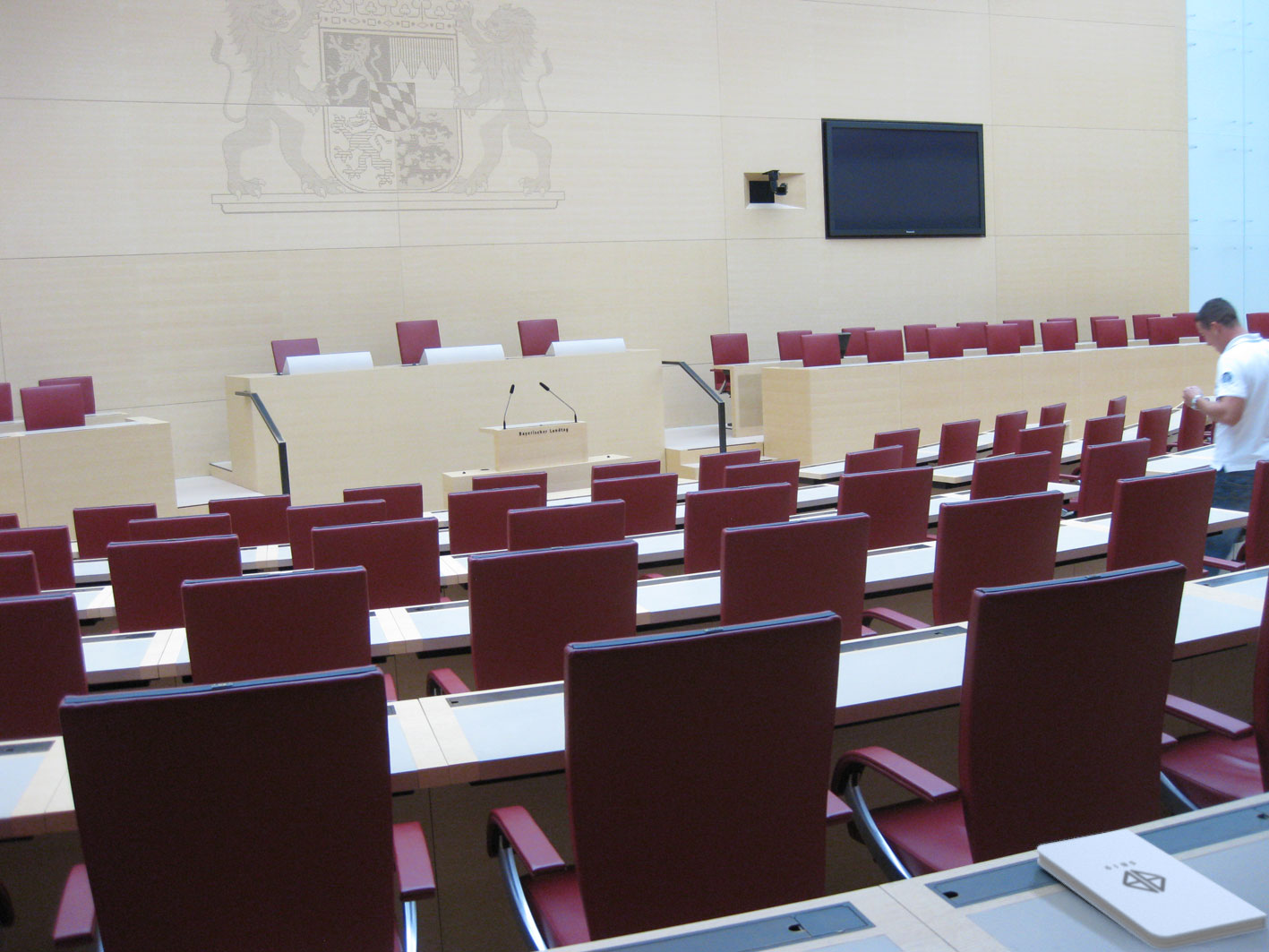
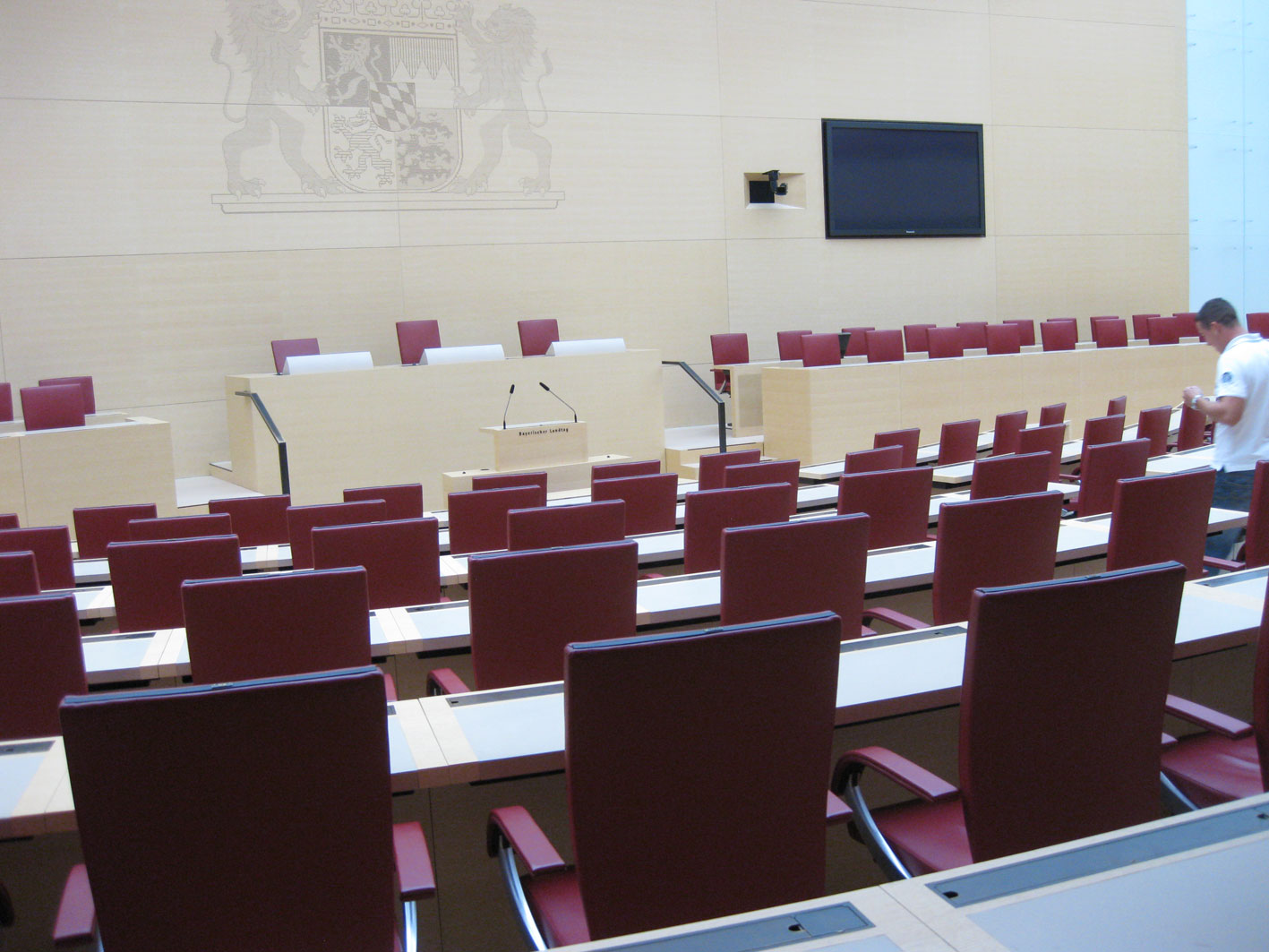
- notepad [1036,828,1268,951]
